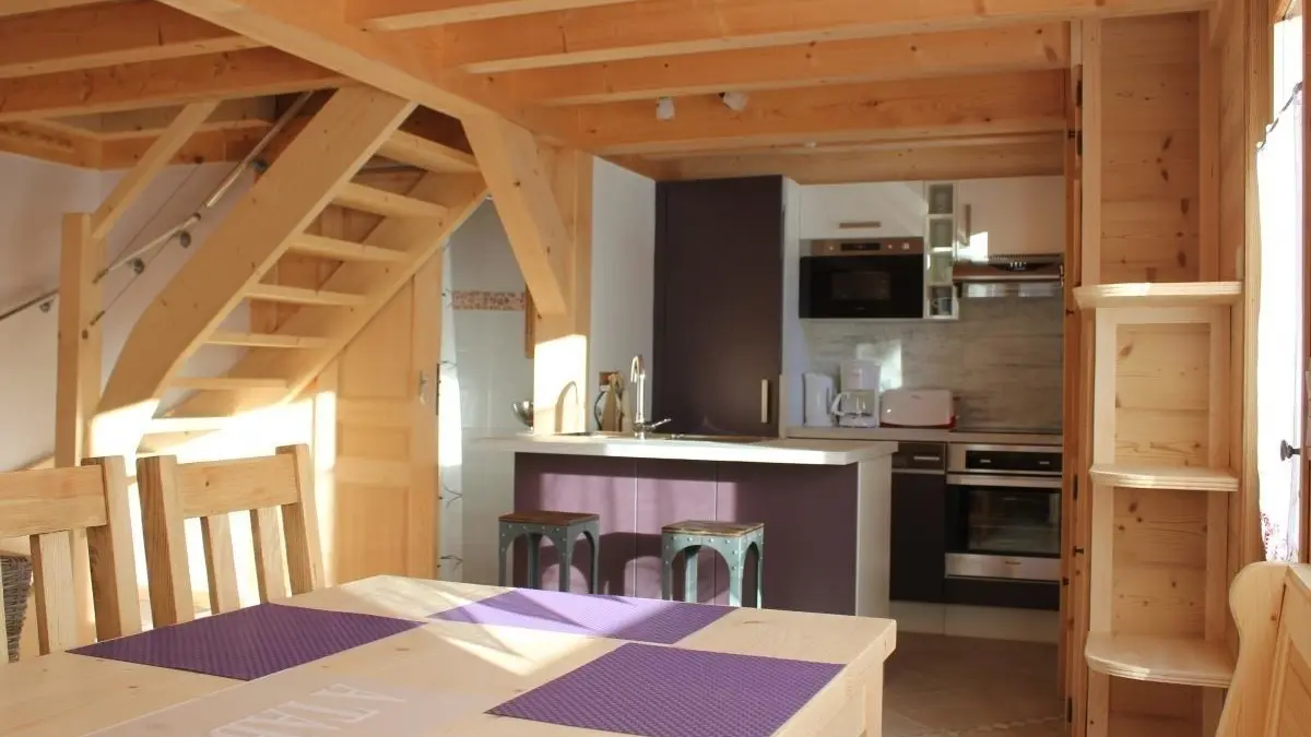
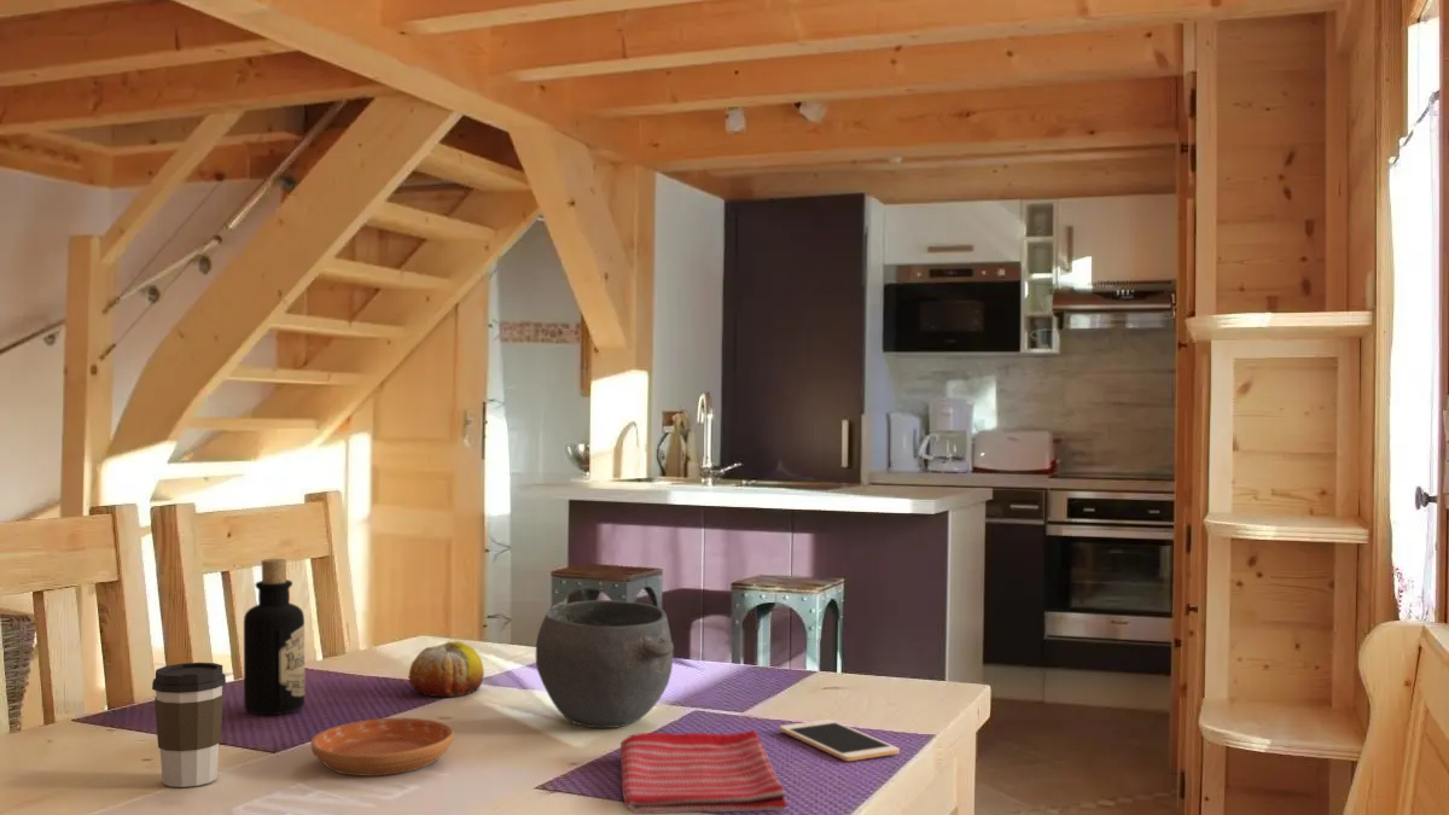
+ bowl [535,599,675,729]
+ coffee cup [151,662,227,788]
+ bottle [243,558,305,716]
+ cell phone [778,718,901,762]
+ dish towel [619,729,787,815]
+ saucer [309,717,455,776]
+ fruit [407,640,485,698]
